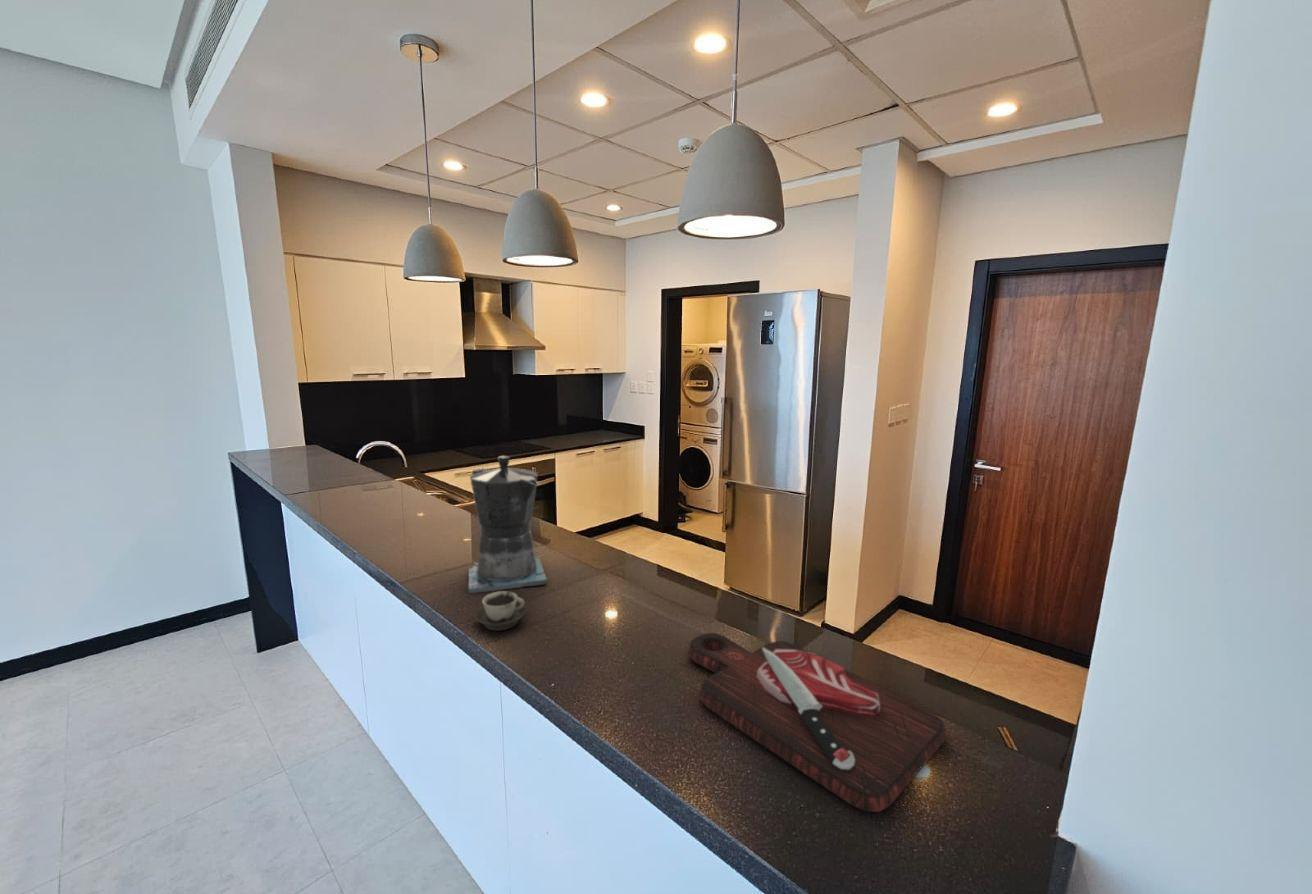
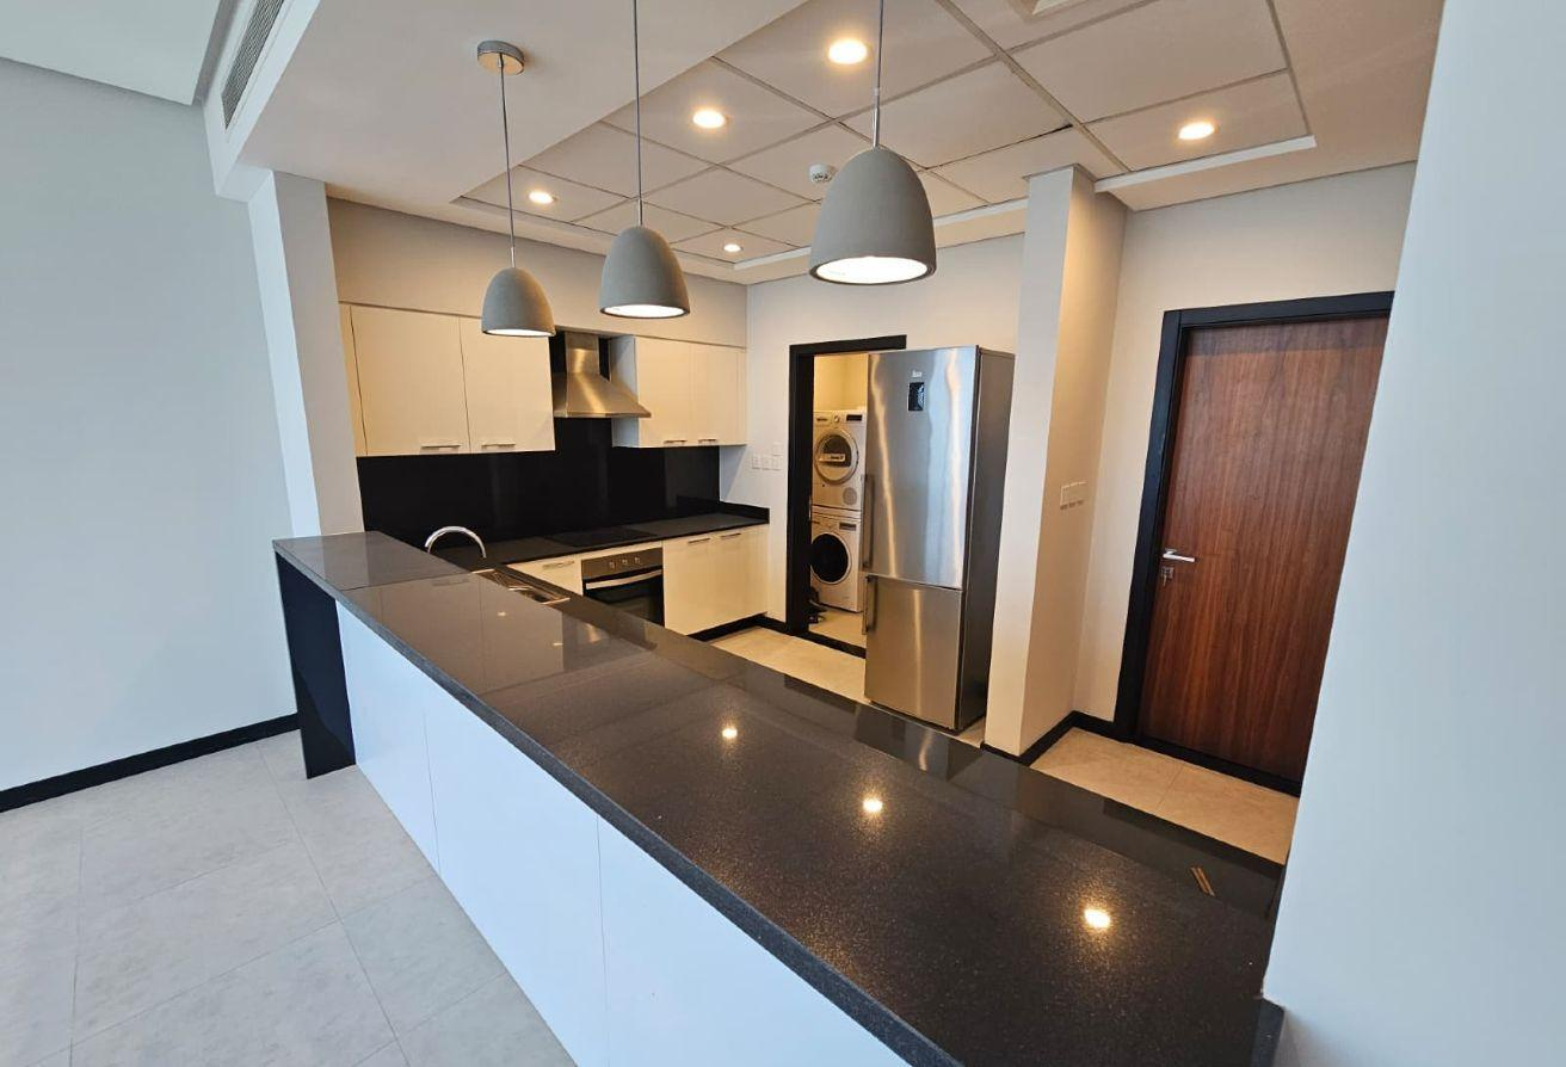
- cutting board [687,632,947,813]
- coffee maker [467,455,548,594]
- cup [474,590,528,632]
